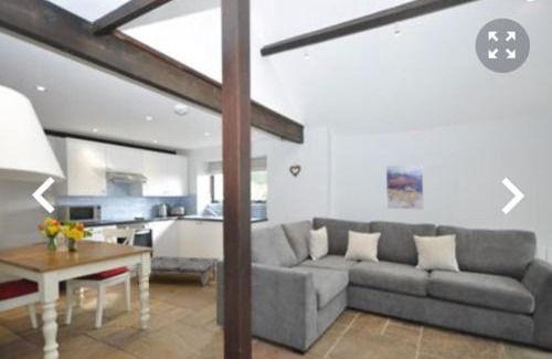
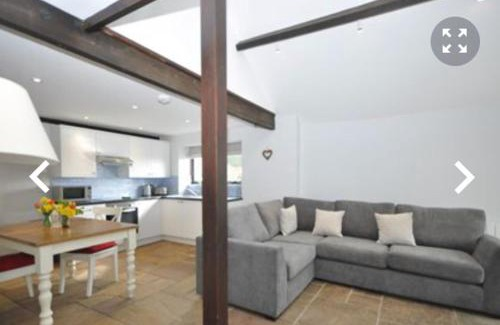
- coffee table [134,255,221,289]
- wall art [385,163,424,211]
